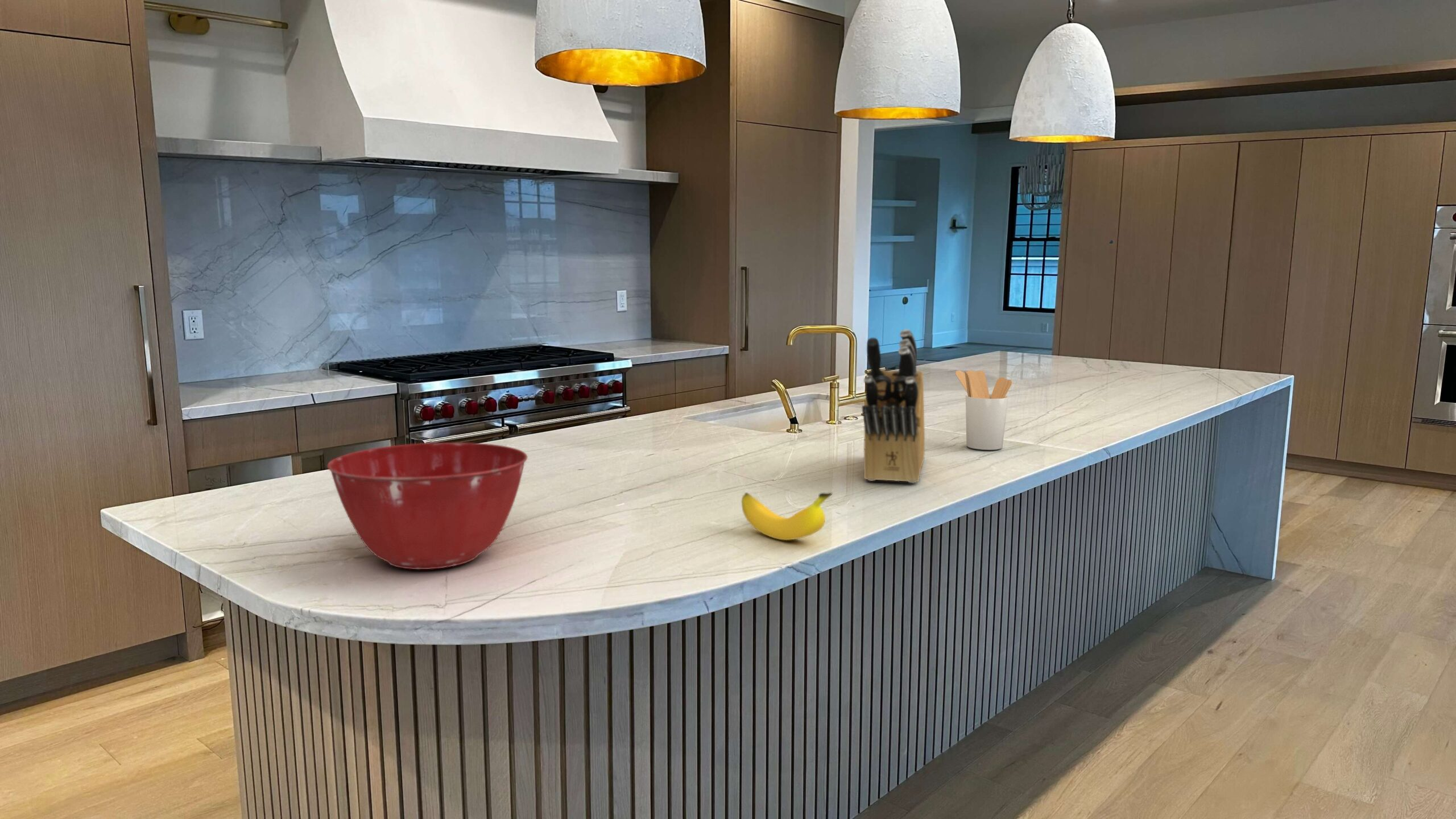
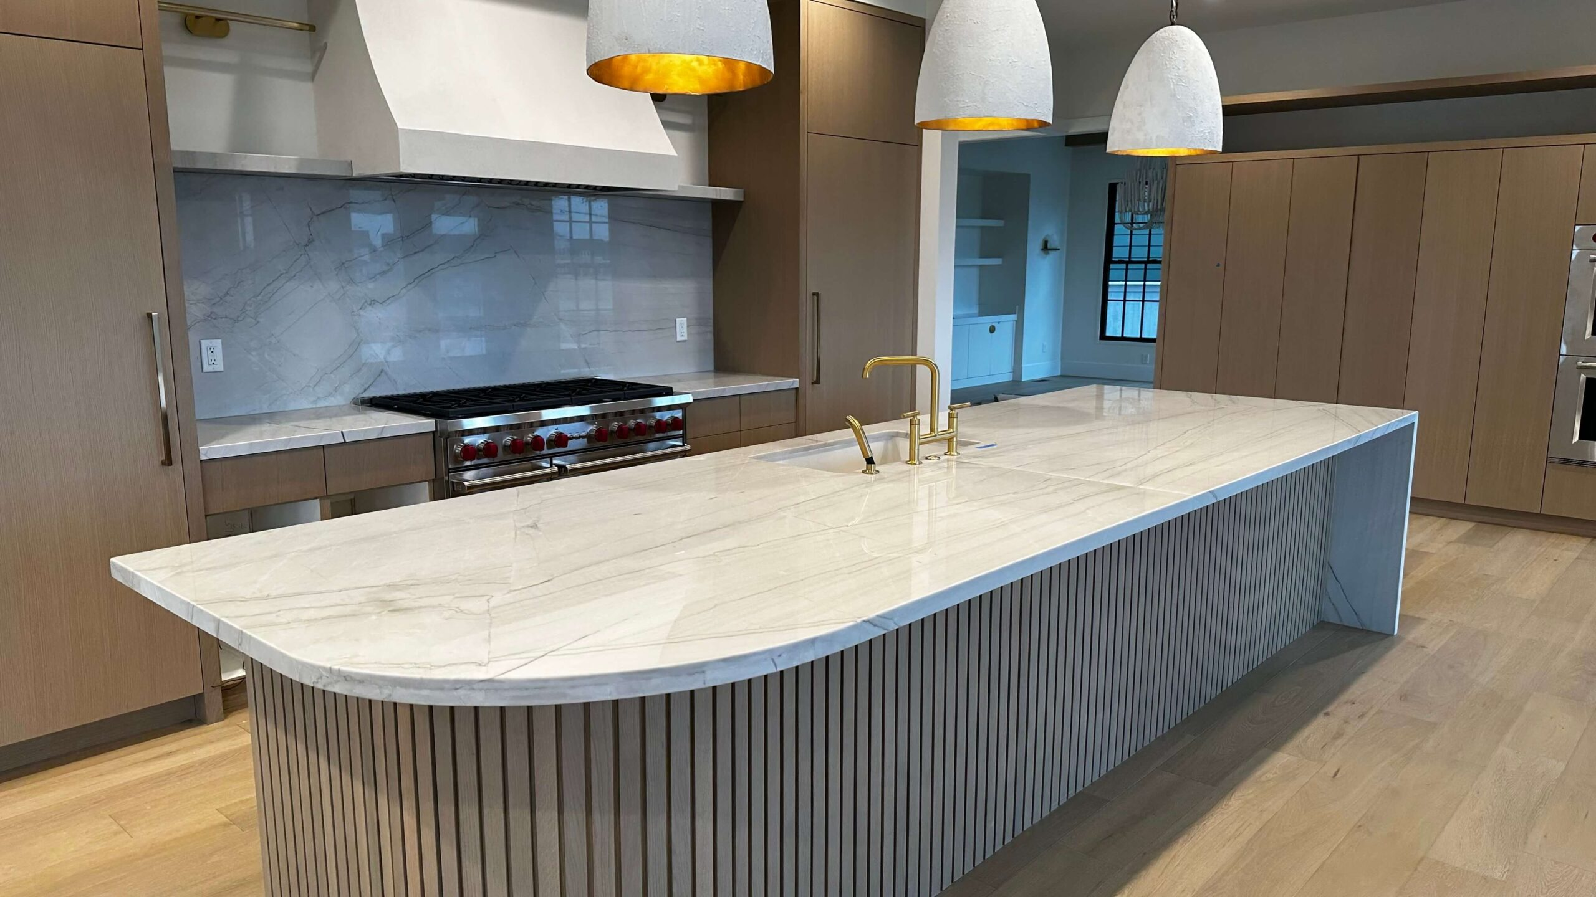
- knife block [862,329,925,483]
- banana [741,492,833,541]
- utensil holder [955,370,1012,450]
- mixing bowl [326,442,528,570]
